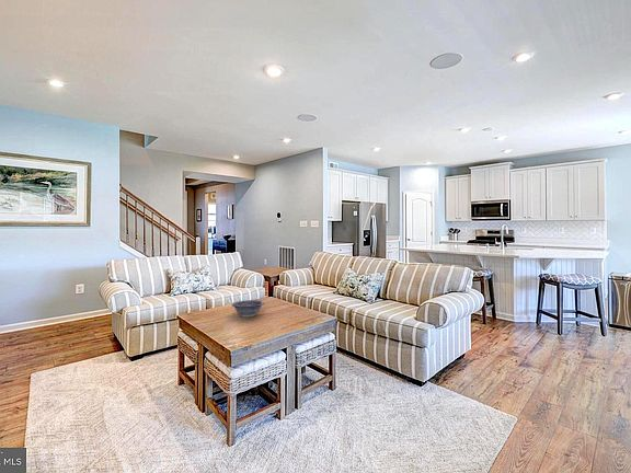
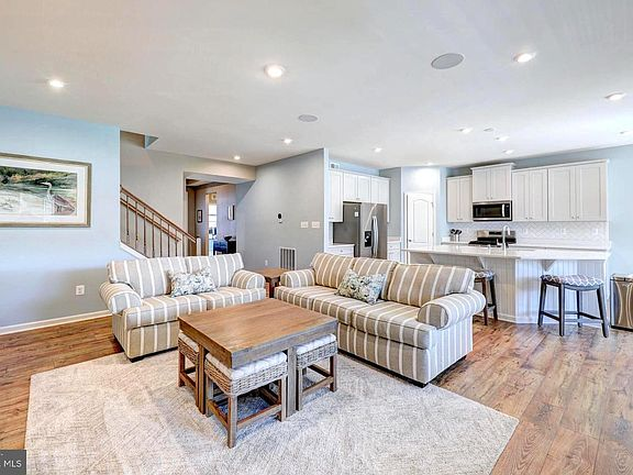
- decorative bowl [230,299,265,319]
